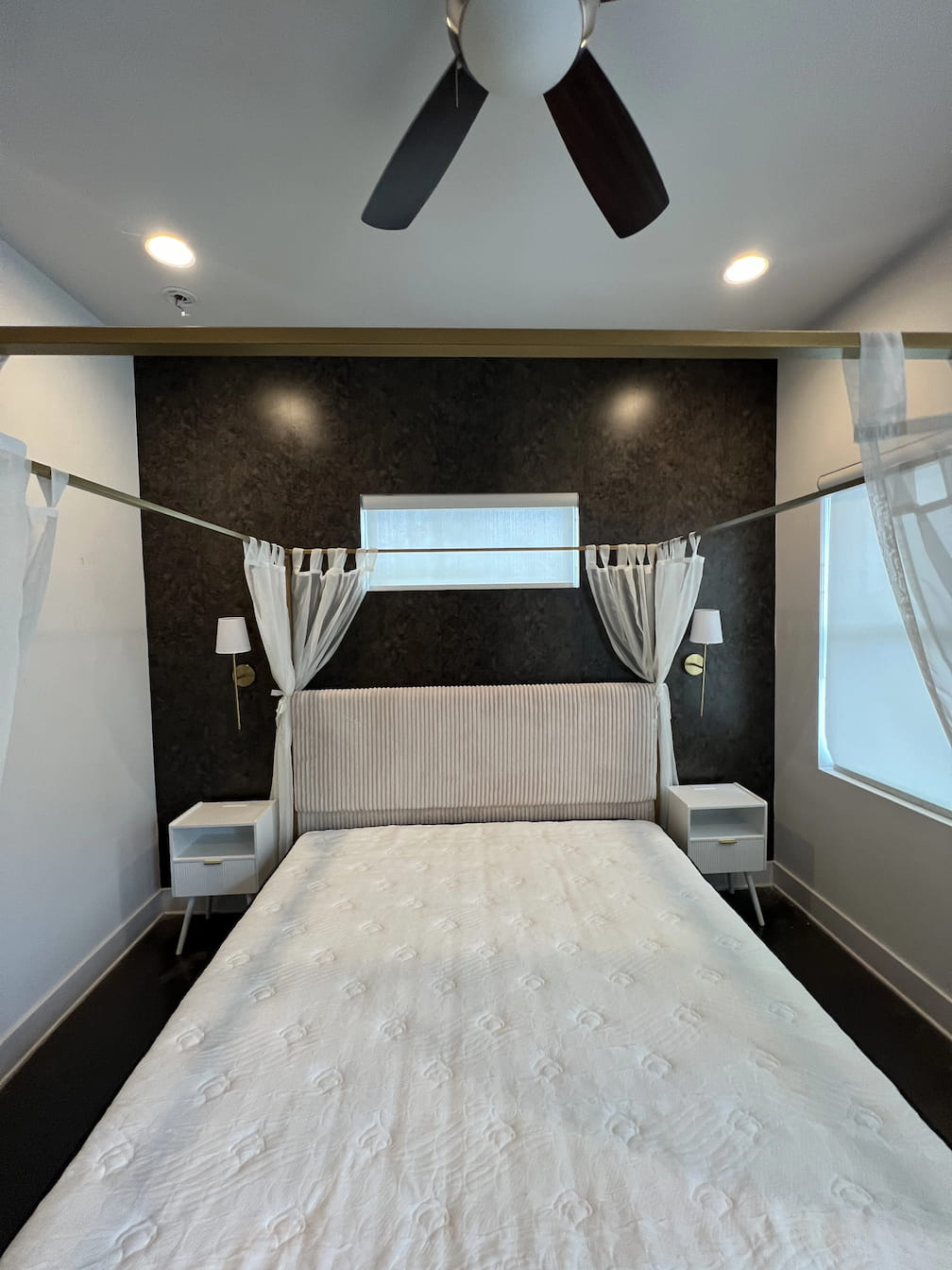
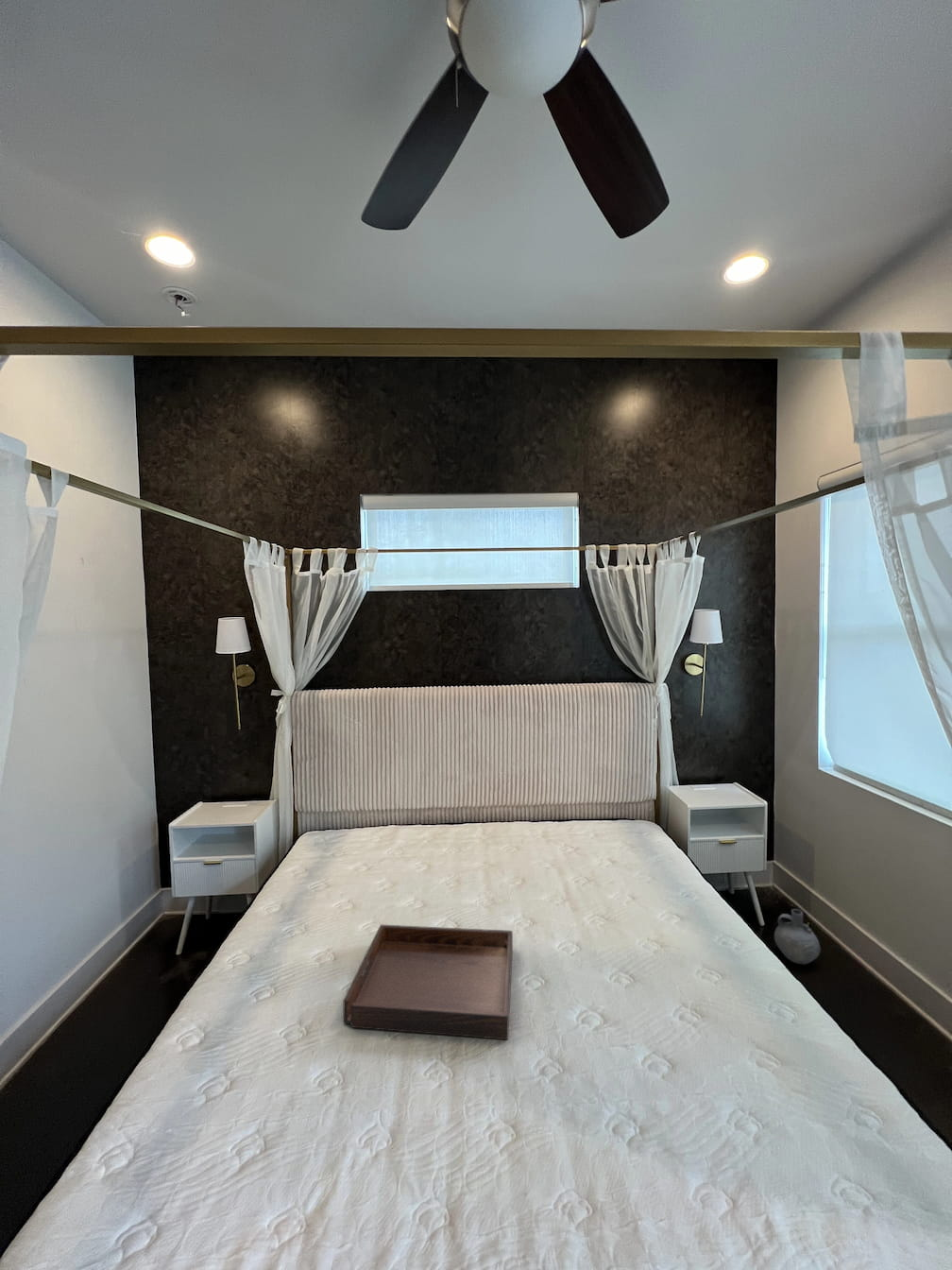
+ ceramic jug [774,908,822,966]
+ serving tray [343,924,514,1040]
